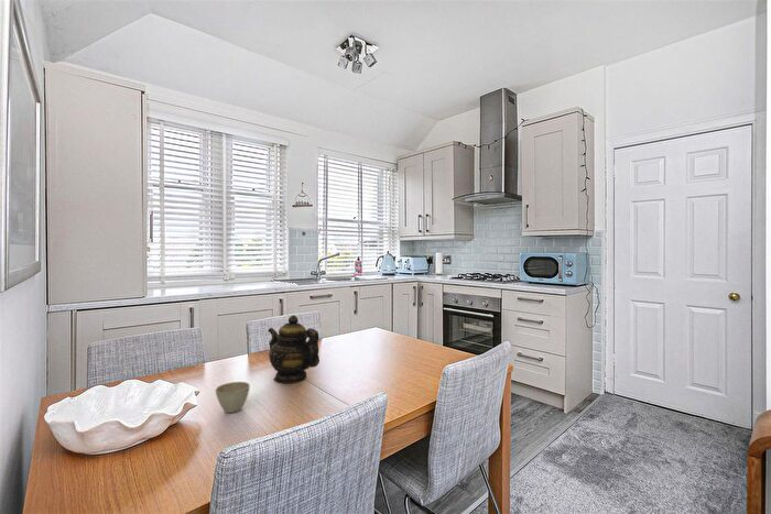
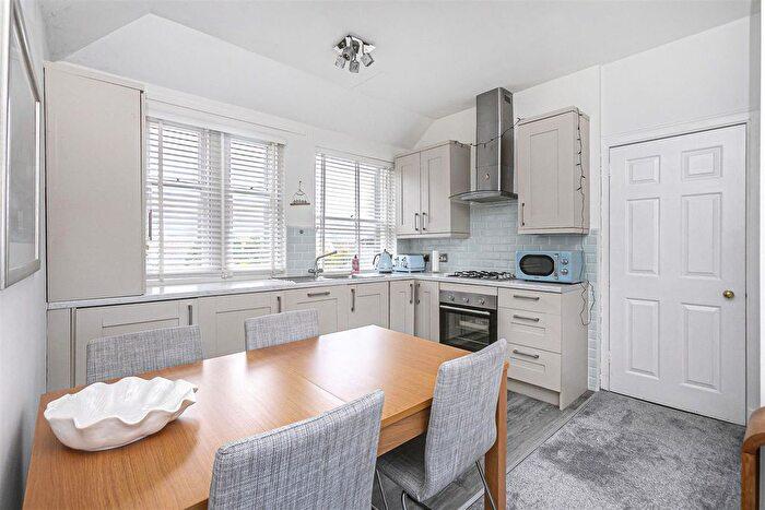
- flower pot [215,381,251,414]
- teapot [267,314,321,384]
